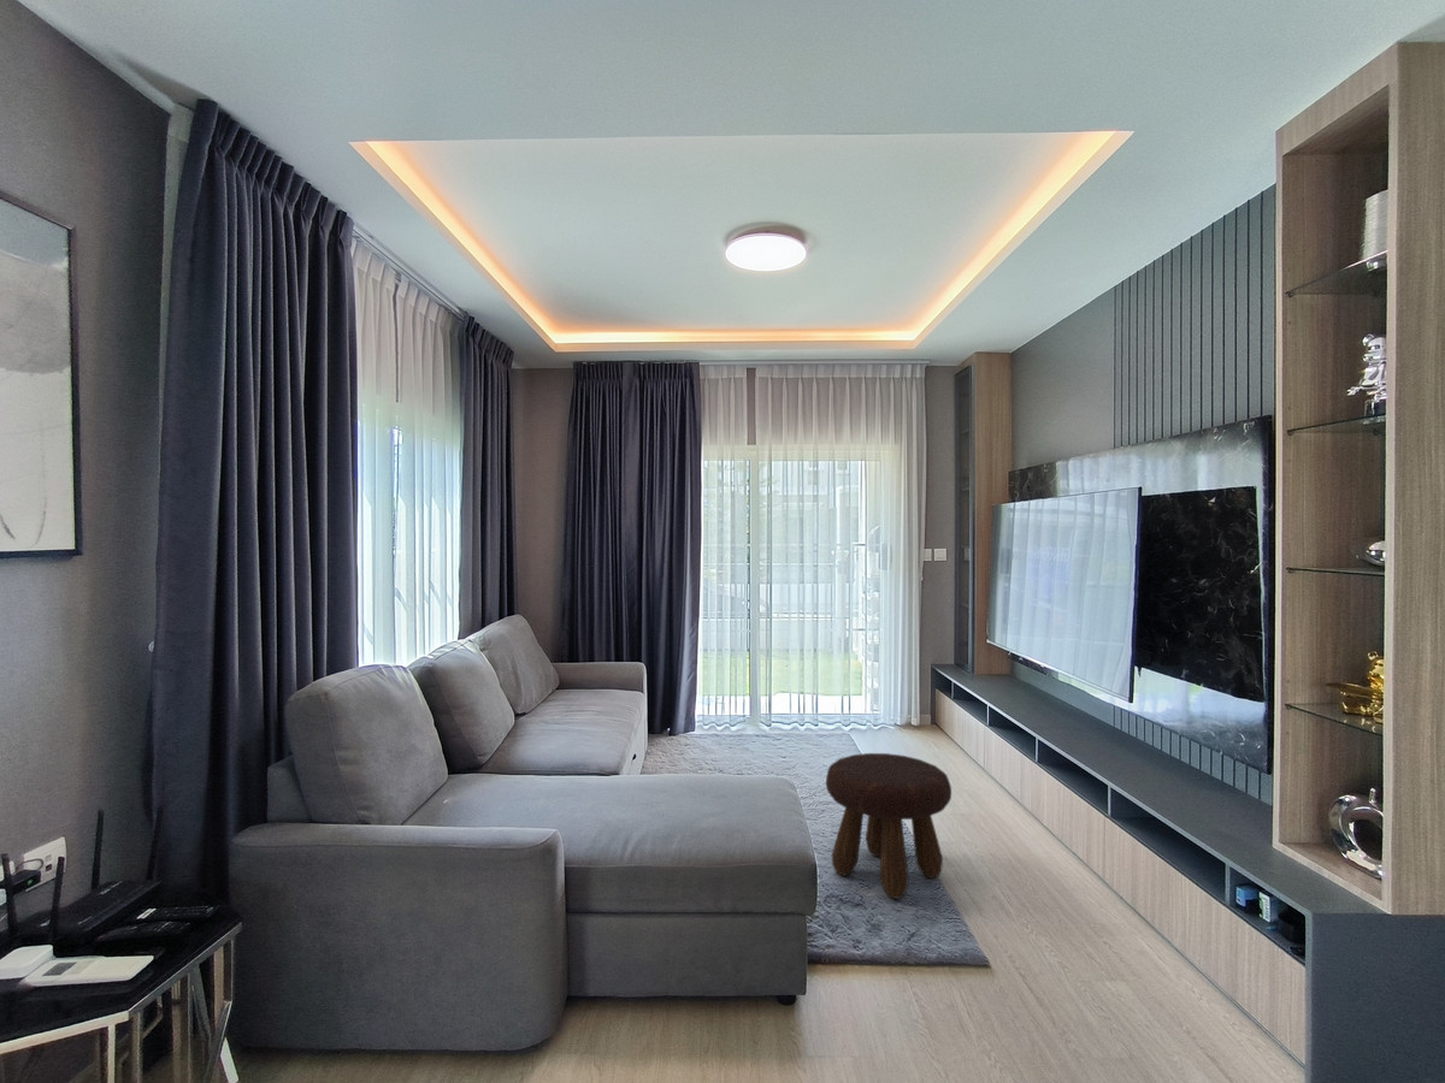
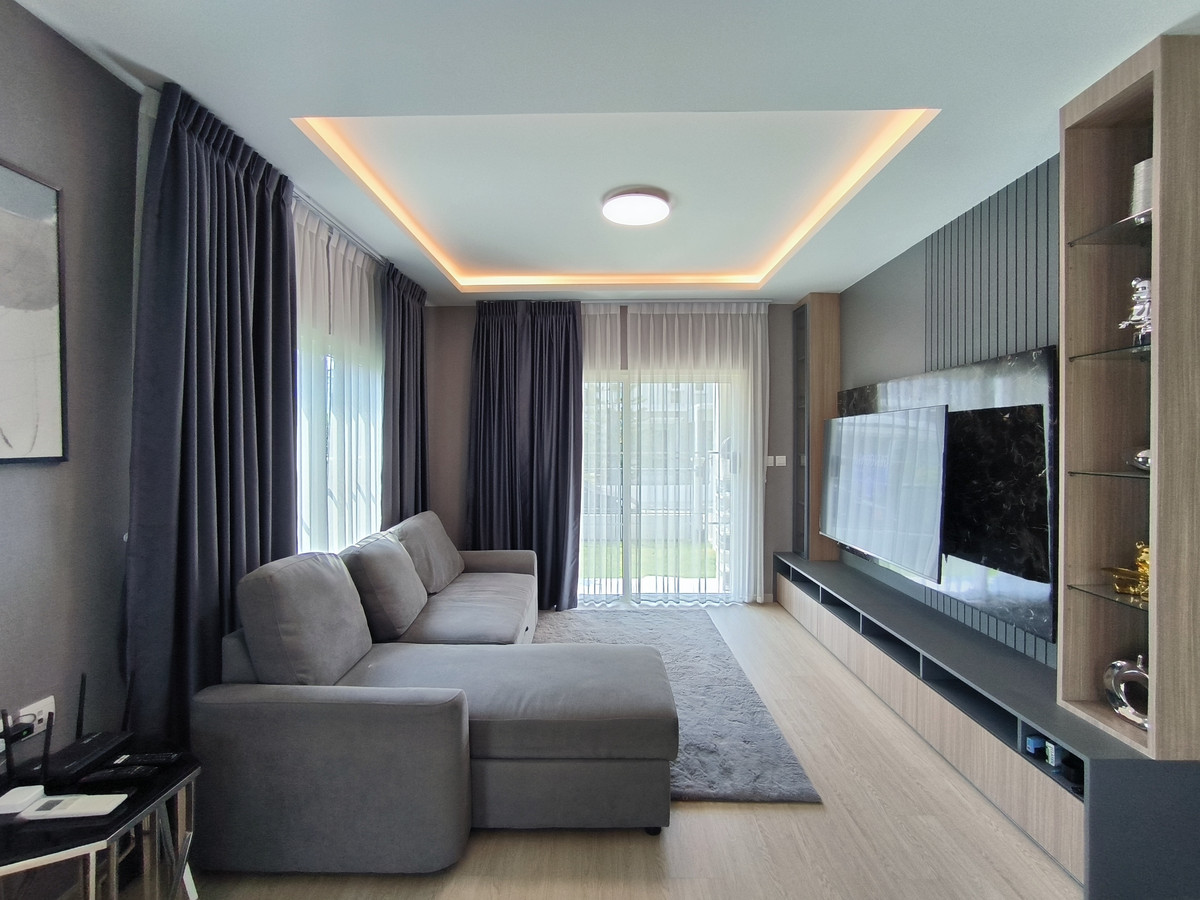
- footstool [825,752,952,900]
